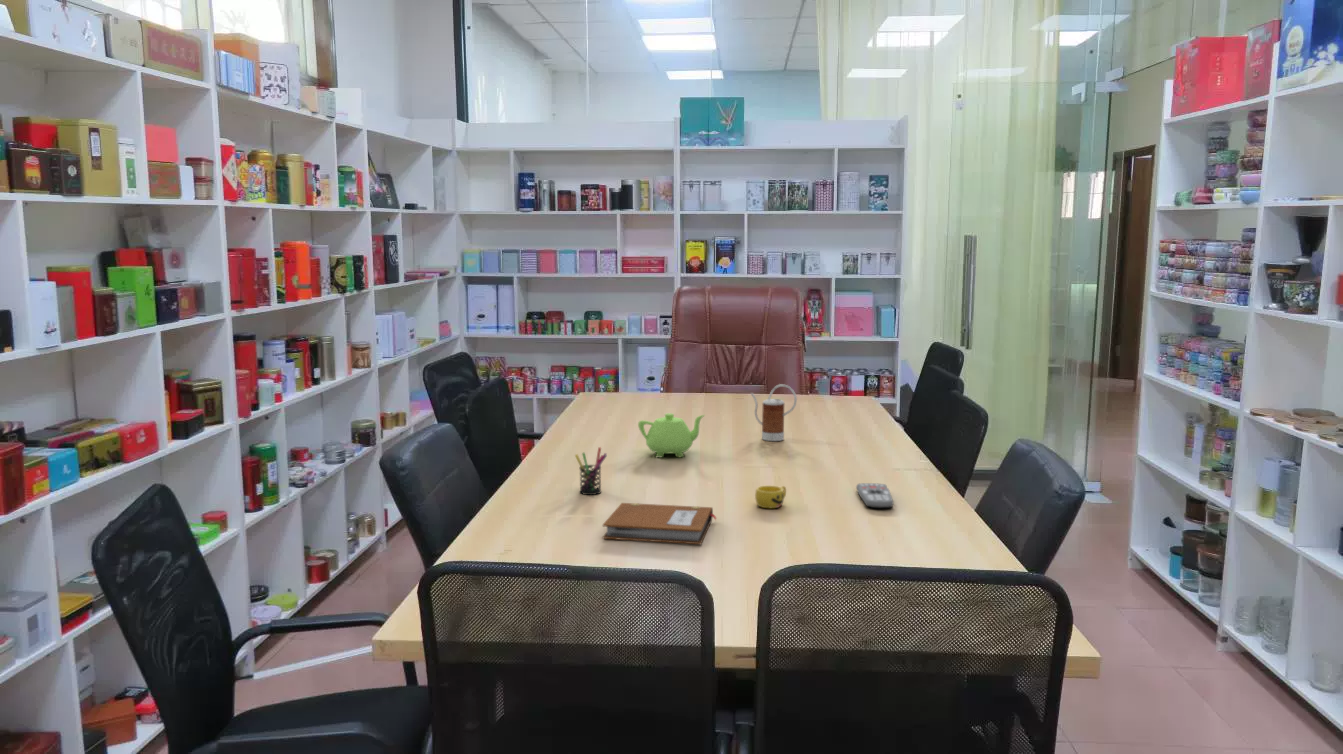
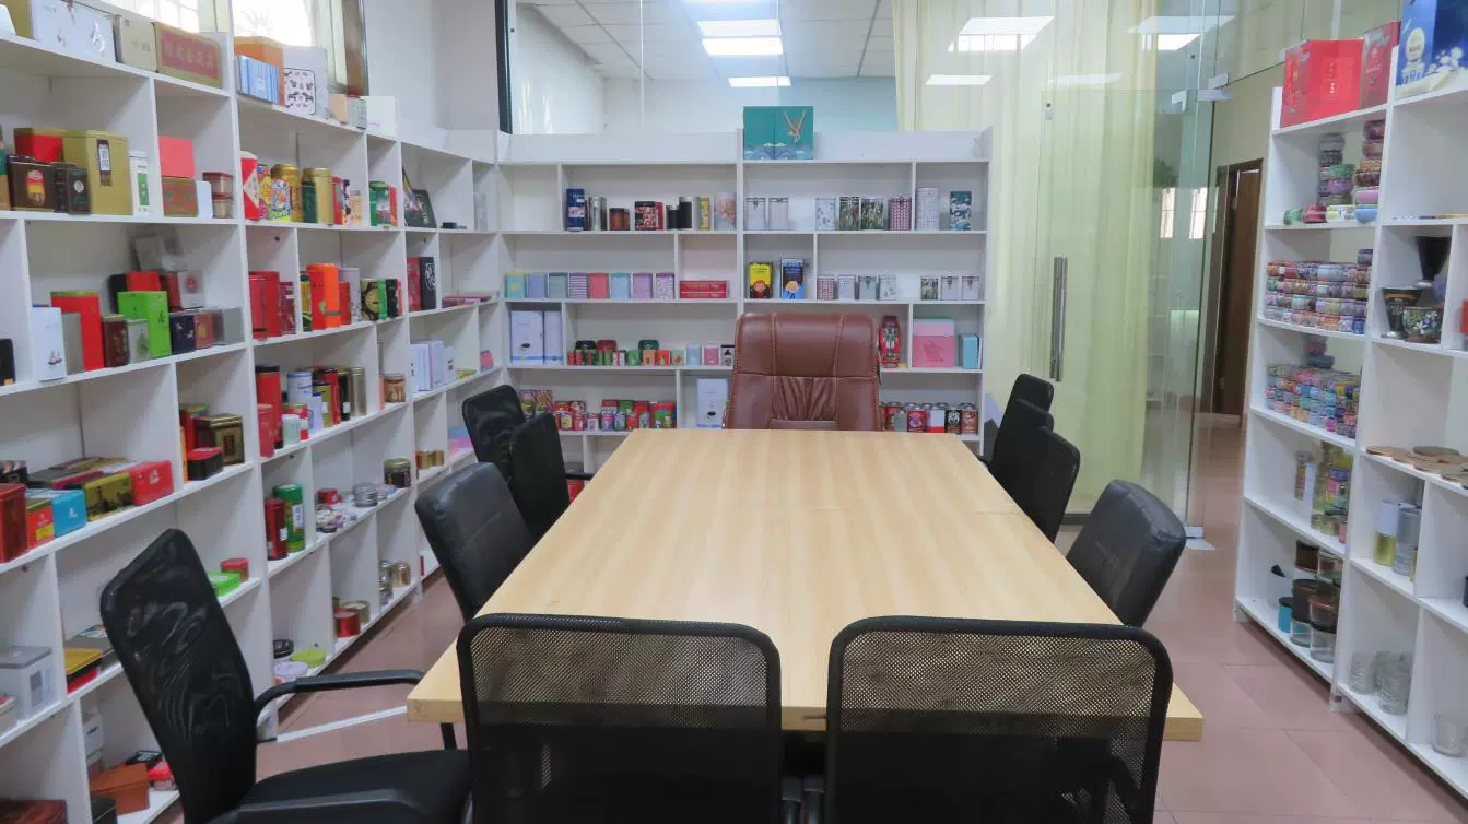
- remote control [855,482,895,509]
- notebook [602,502,718,545]
- teapot [637,412,706,459]
- pen holder [574,446,608,496]
- kettle [750,383,798,442]
- cup [754,485,787,509]
